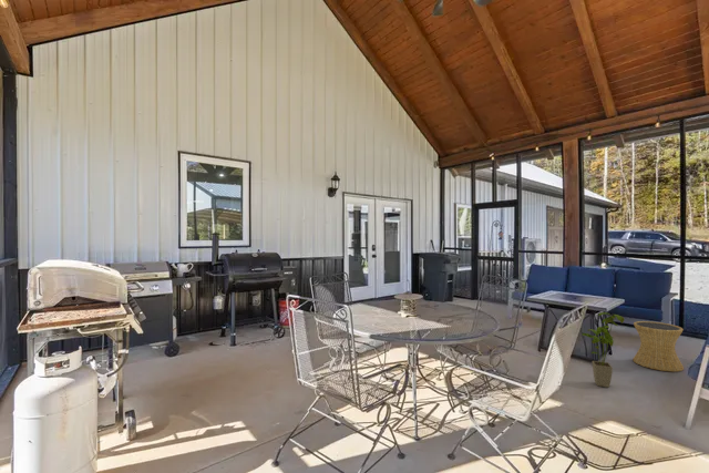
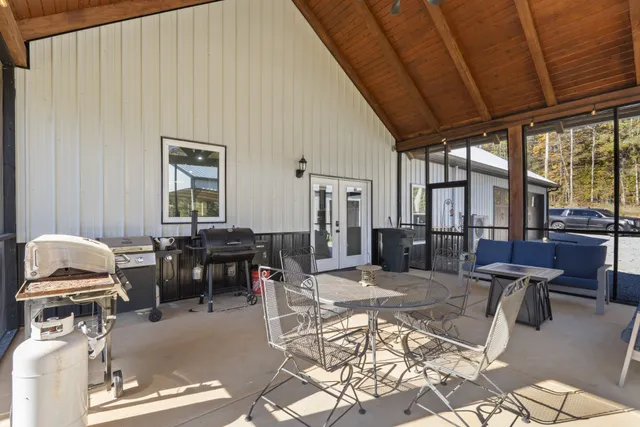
- side table [631,320,685,372]
- house plant [582,311,625,389]
